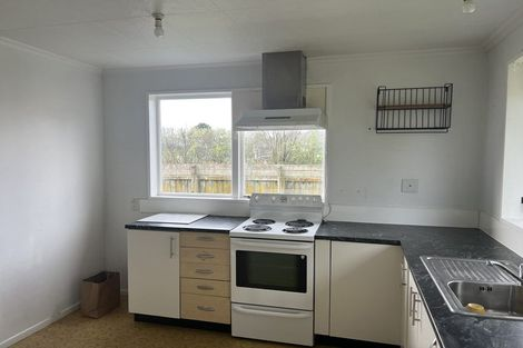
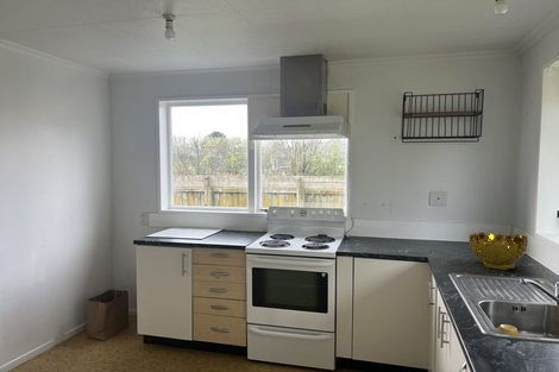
+ decorative bowl [467,231,529,271]
